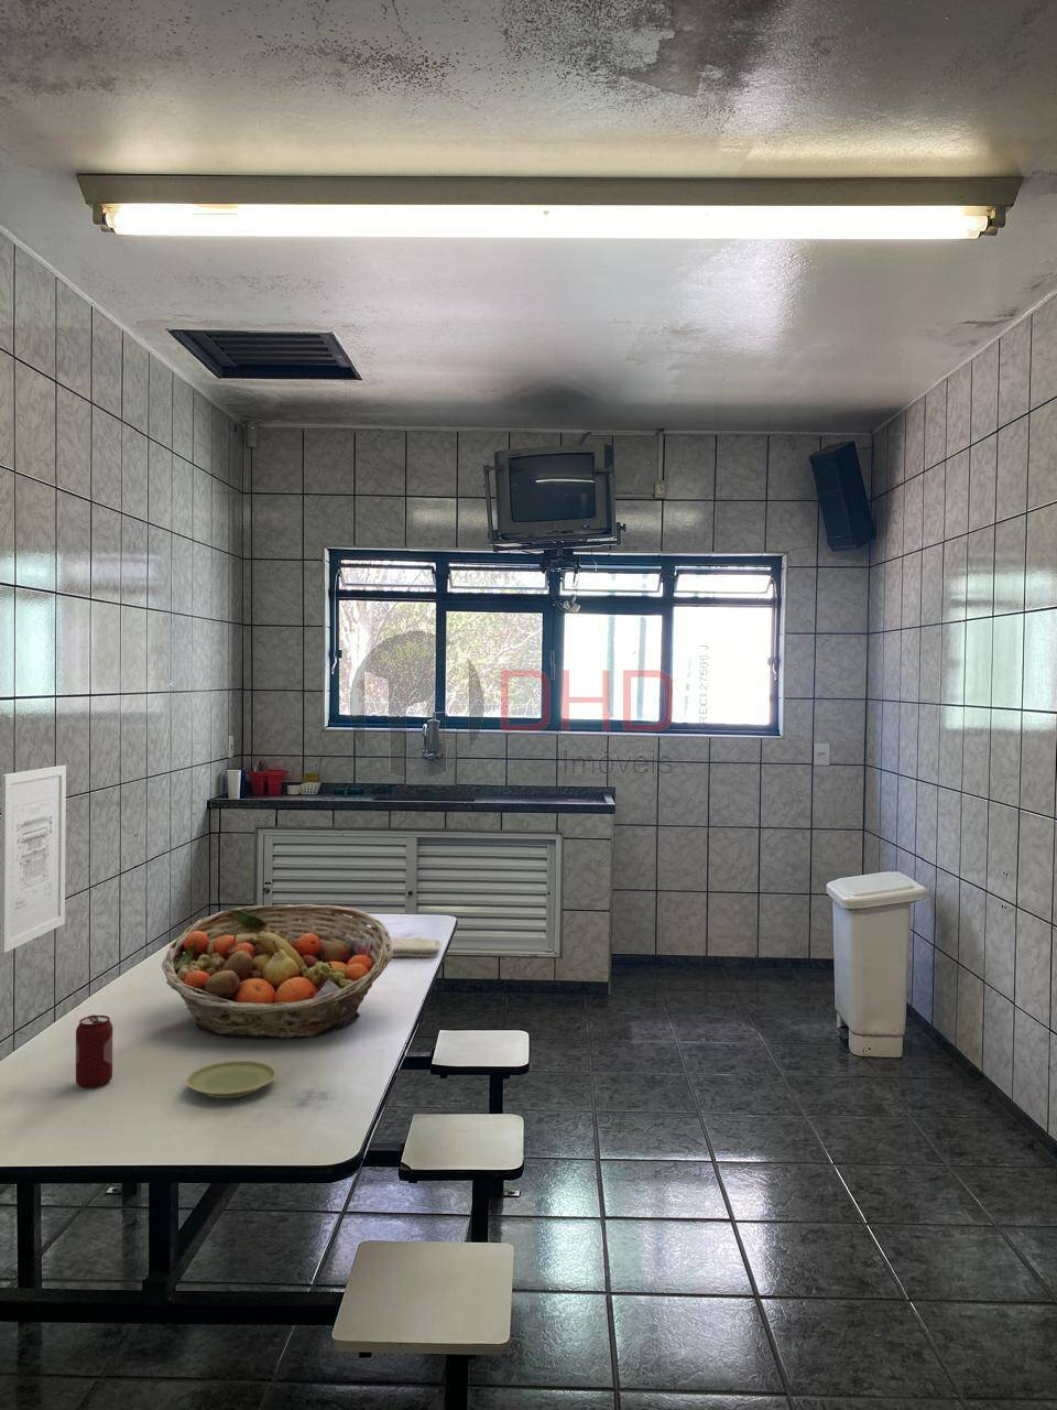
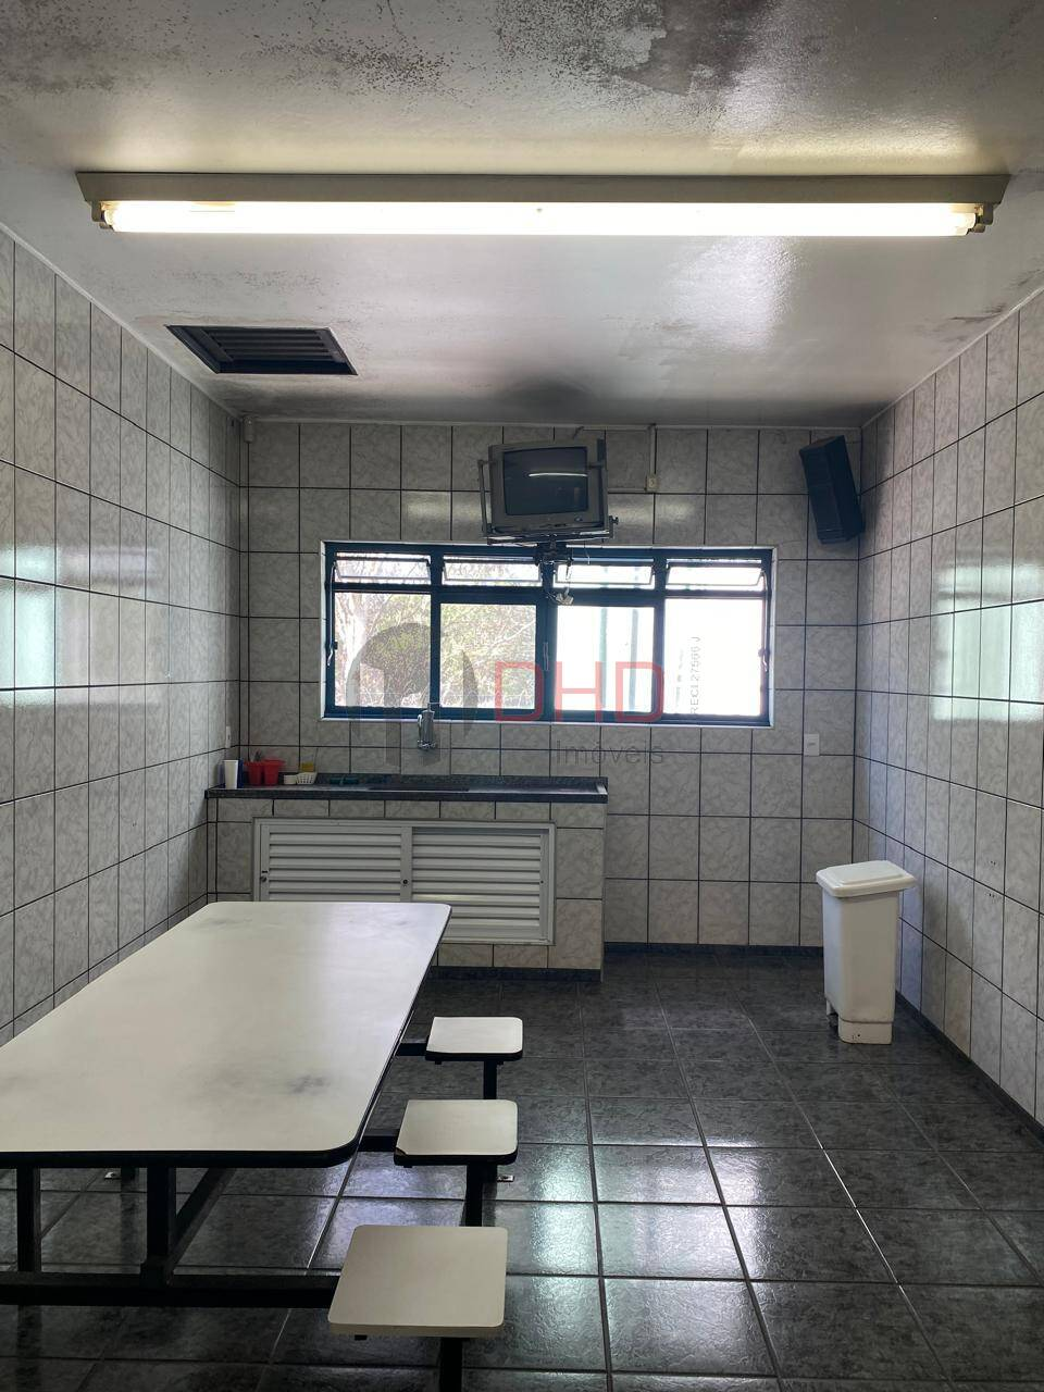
- wall art [0,765,67,954]
- fruit basket [161,904,393,1040]
- beverage can [74,1014,113,1088]
- plate [185,1058,278,1099]
- washcloth [391,936,443,958]
